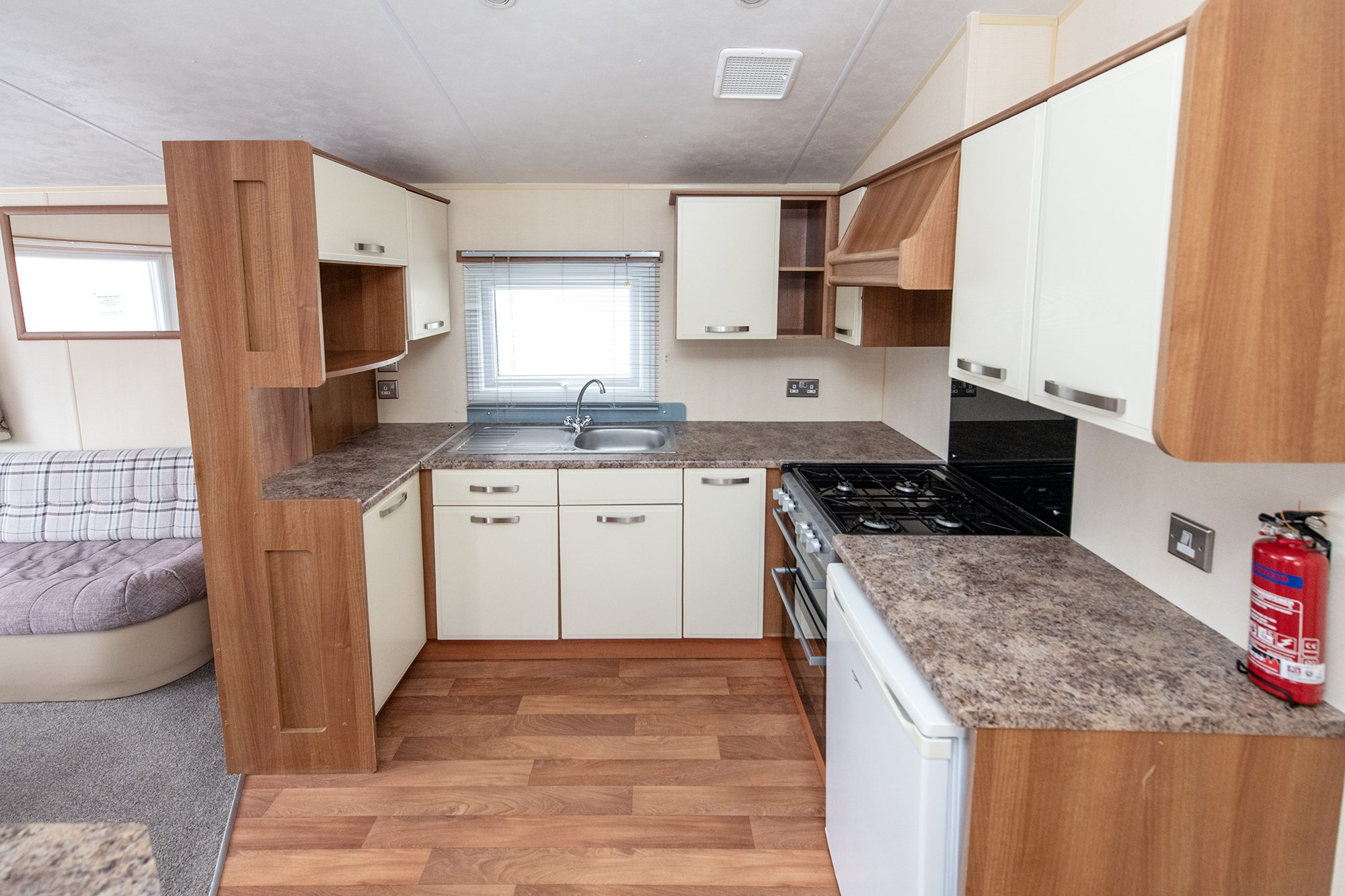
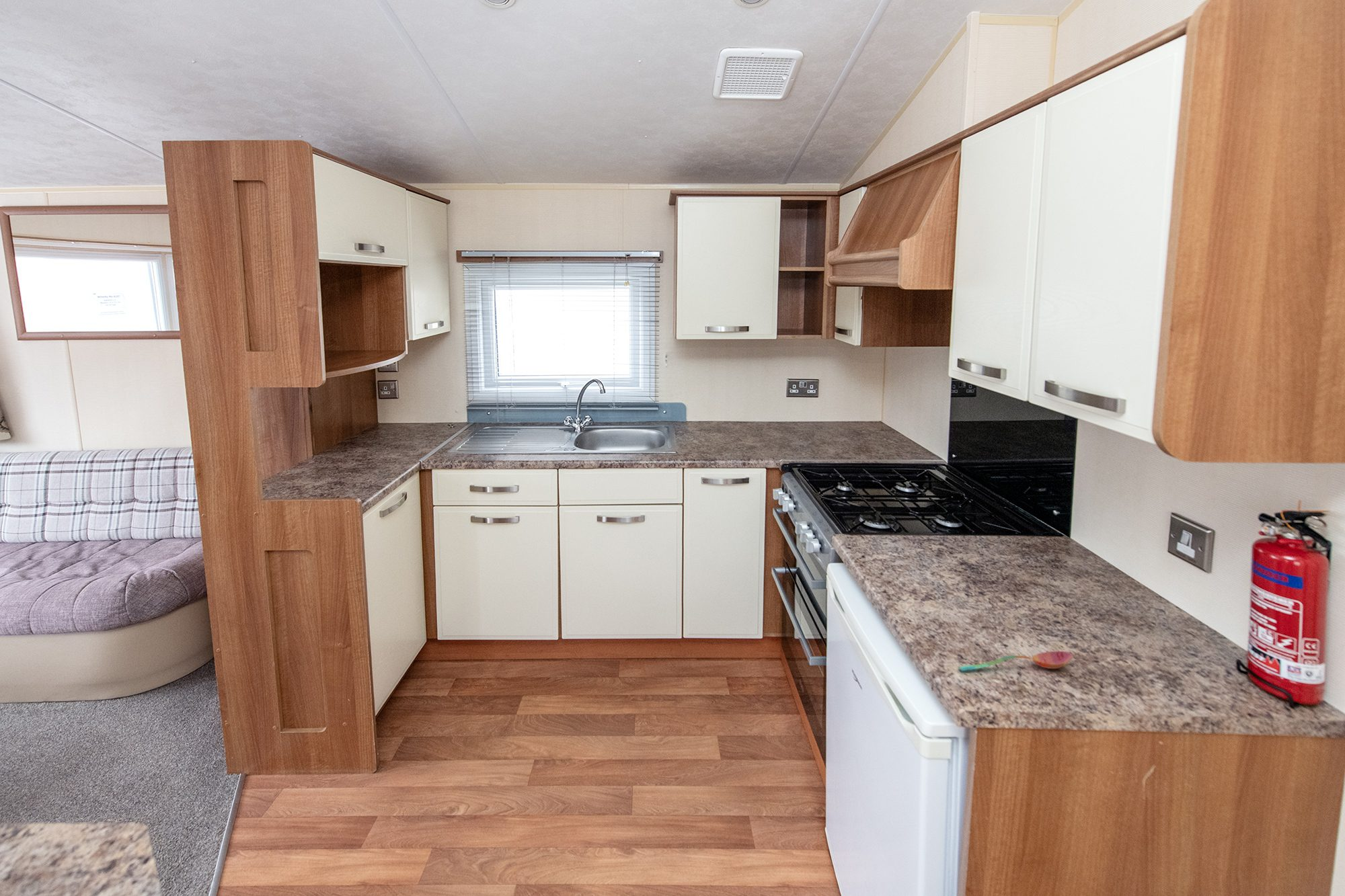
+ soupspoon [958,651,1073,671]
